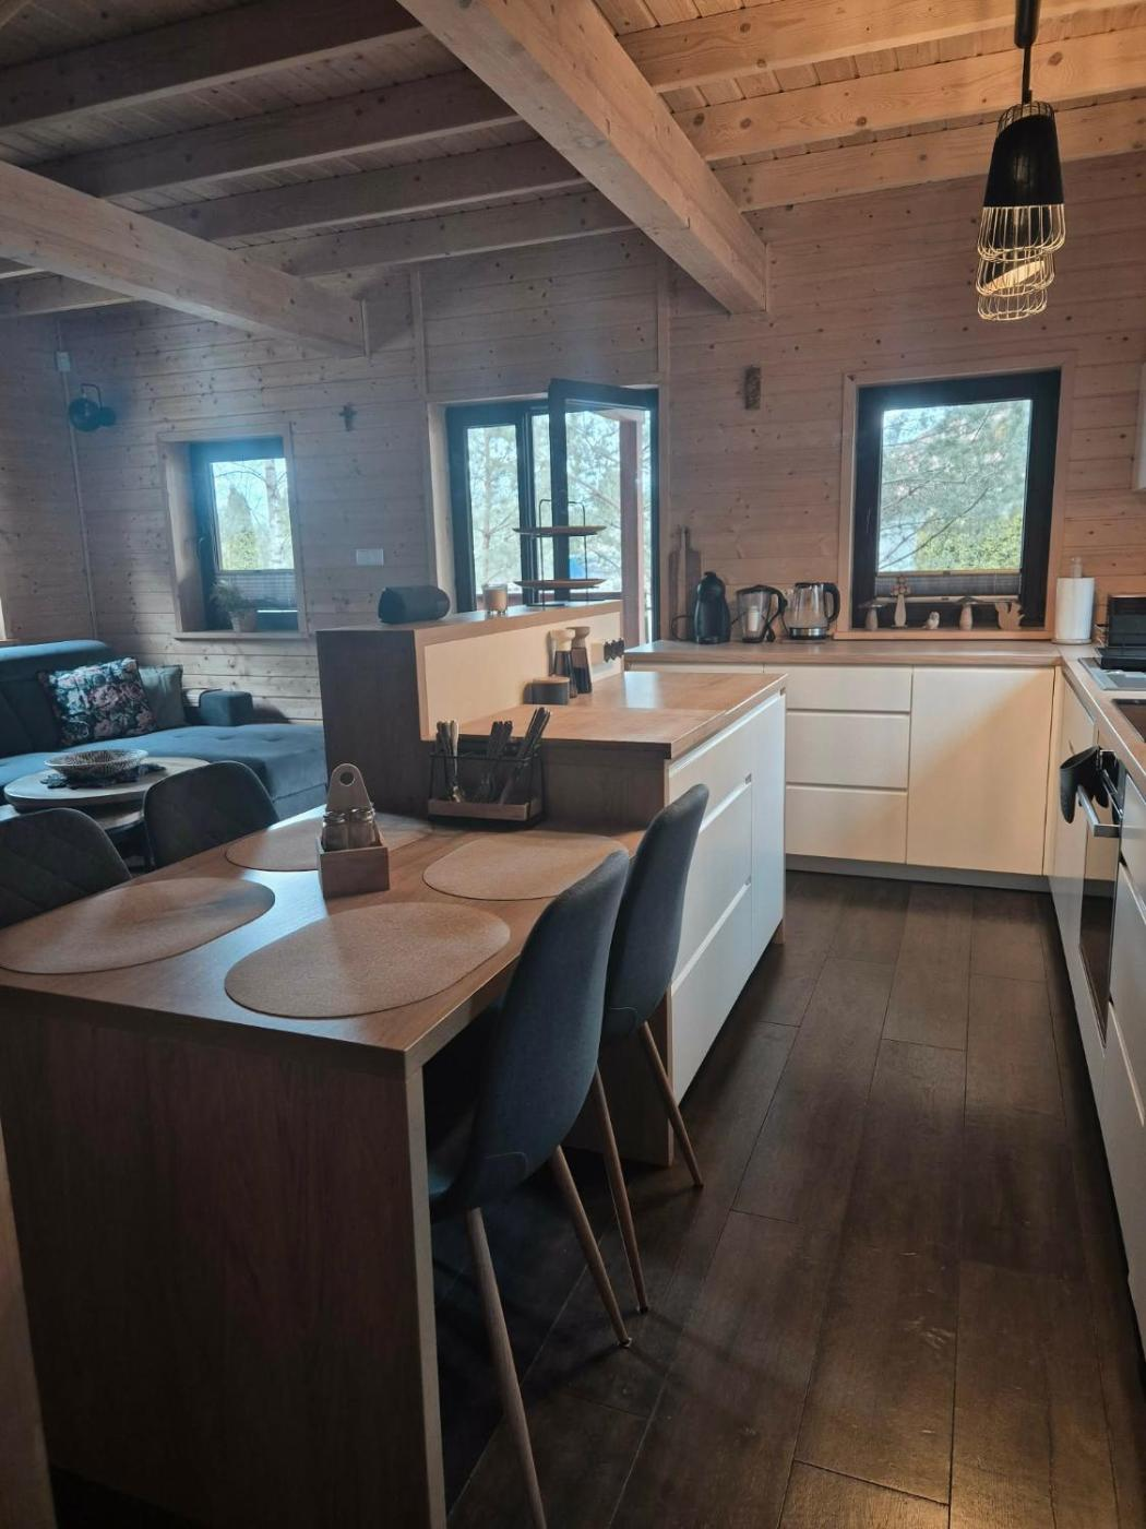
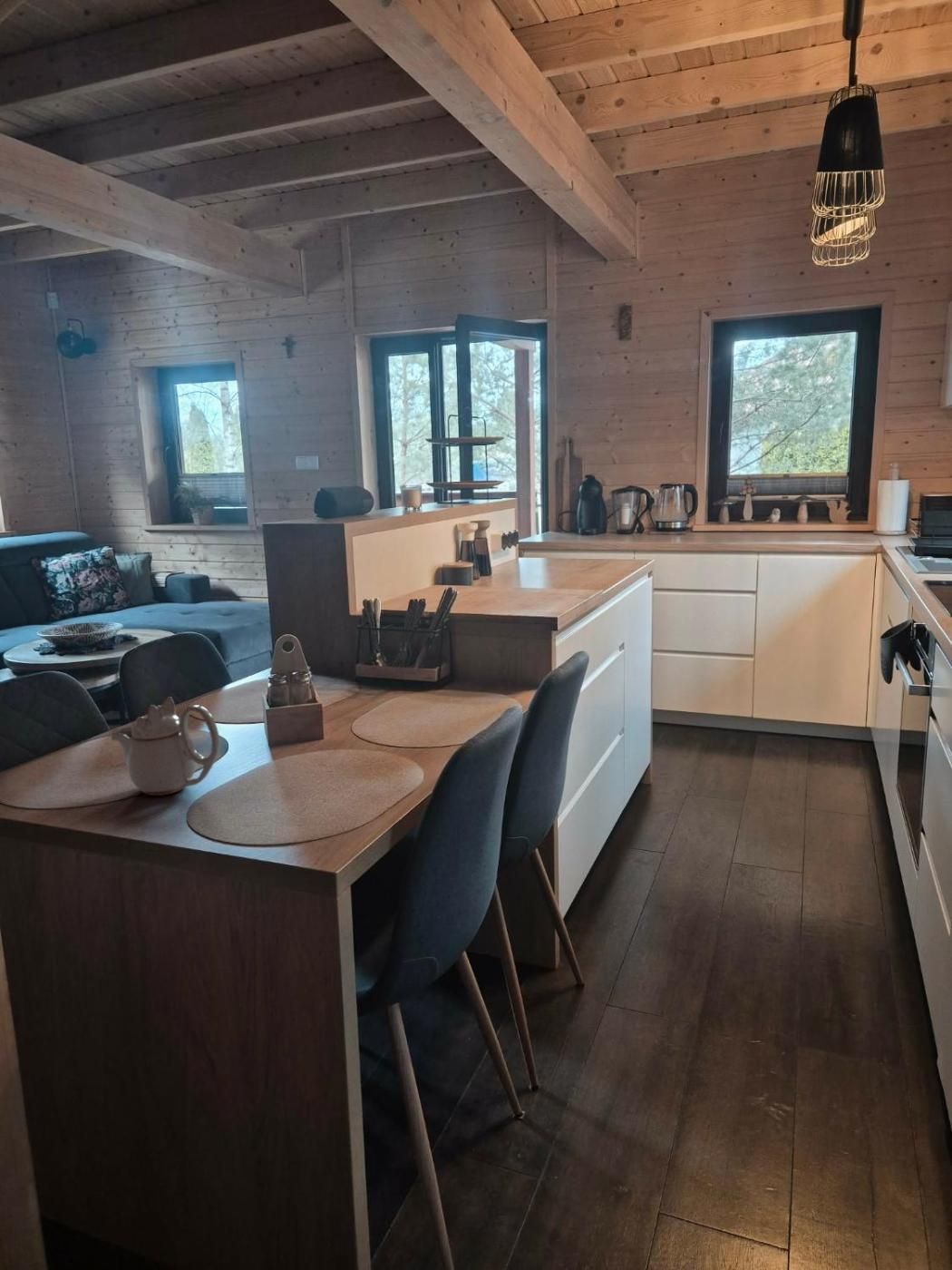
+ teapot [111,696,221,796]
